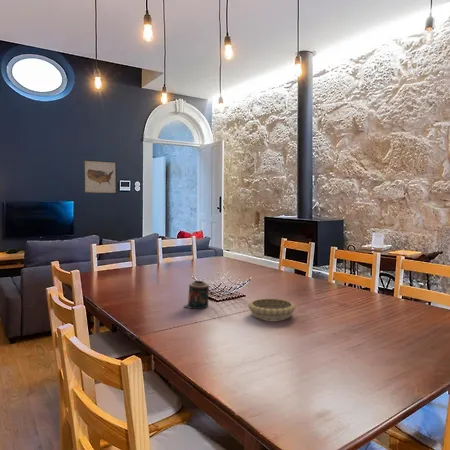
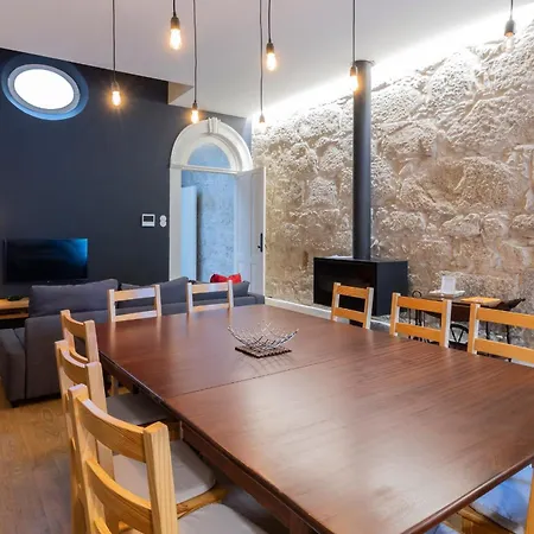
- candle [182,280,210,310]
- decorative bowl [247,298,297,321]
- wall art [82,159,118,195]
